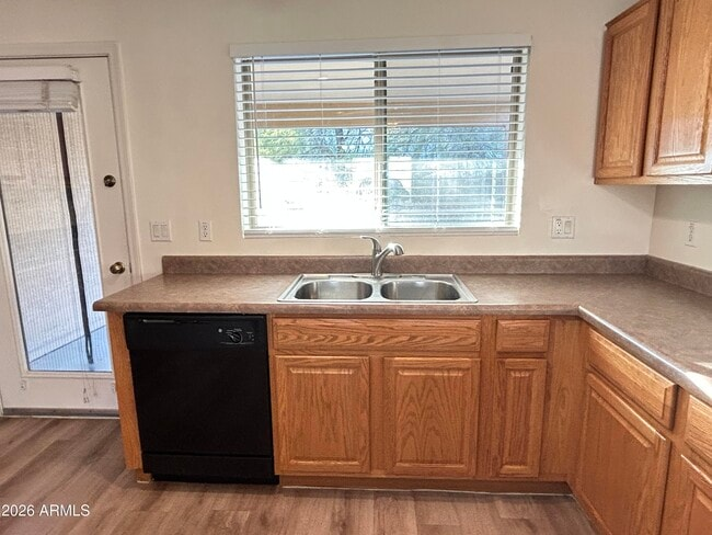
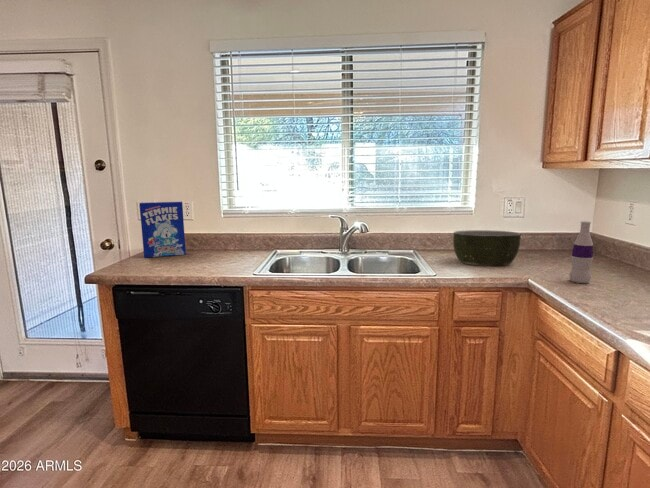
+ bottle [569,220,594,284]
+ cereal box [138,201,187,258]
+ bowl [452,229,522,266]
